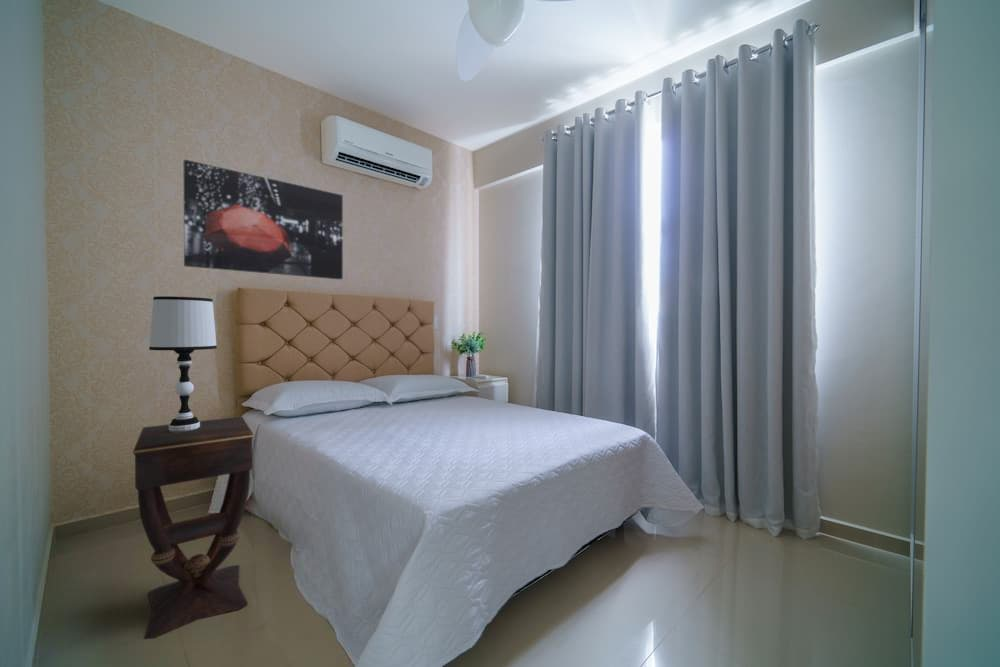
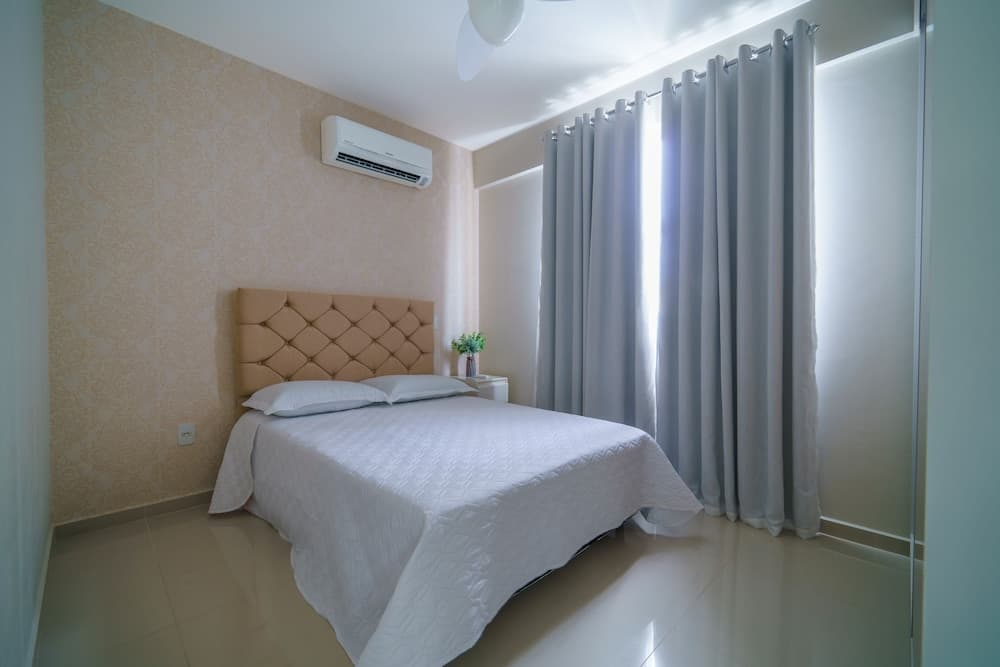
- wall art [183,159,344,280]
- side table [132,416,255,640]
- table lamp [148,295,218,432]
